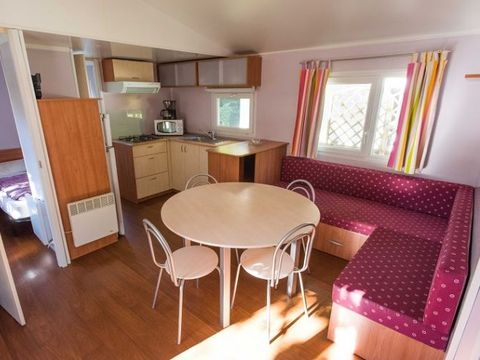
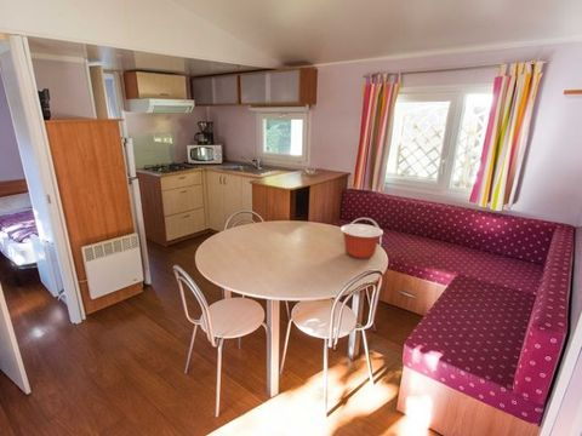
+ mixing bowl [340,223,384,260]
